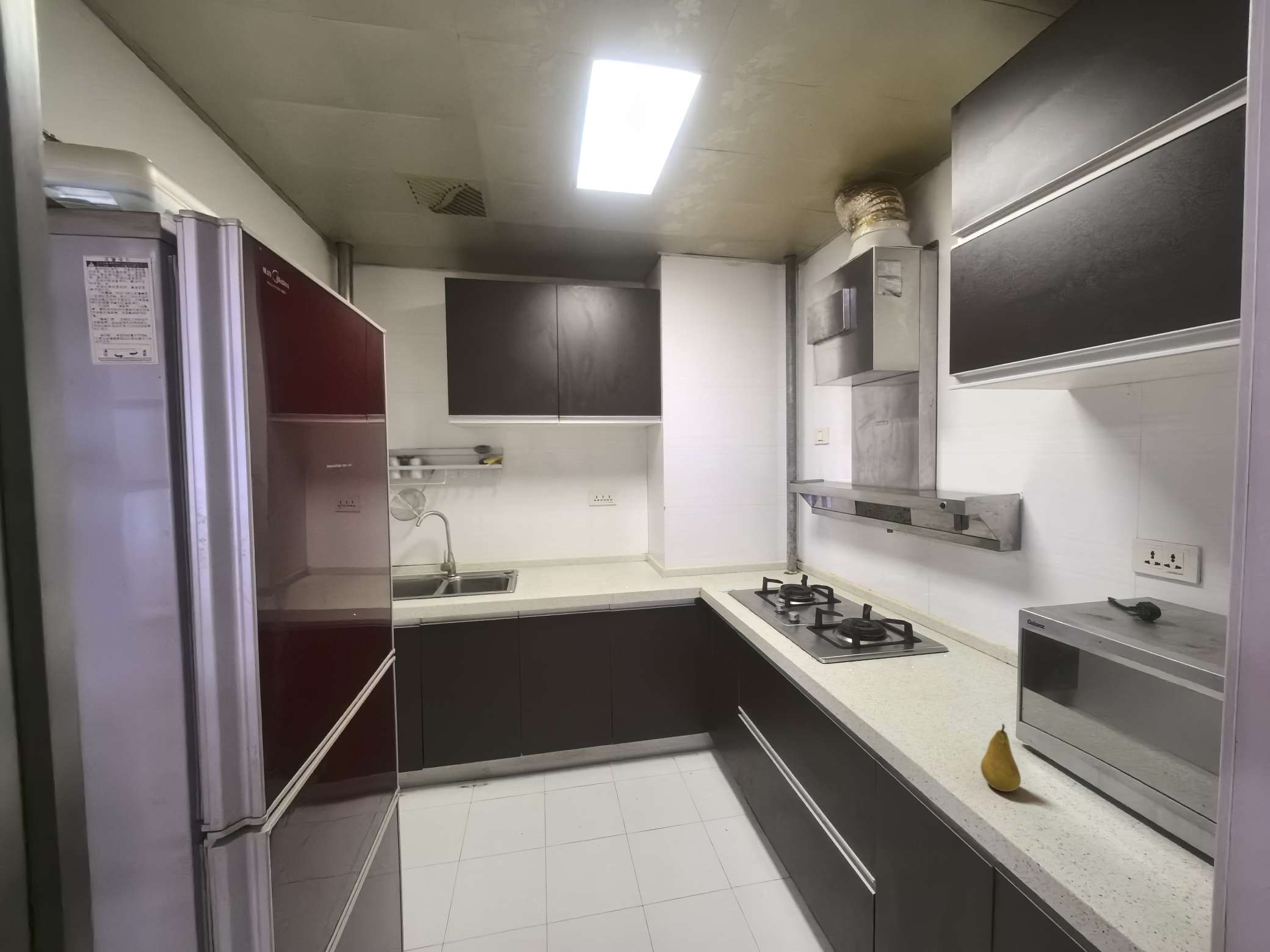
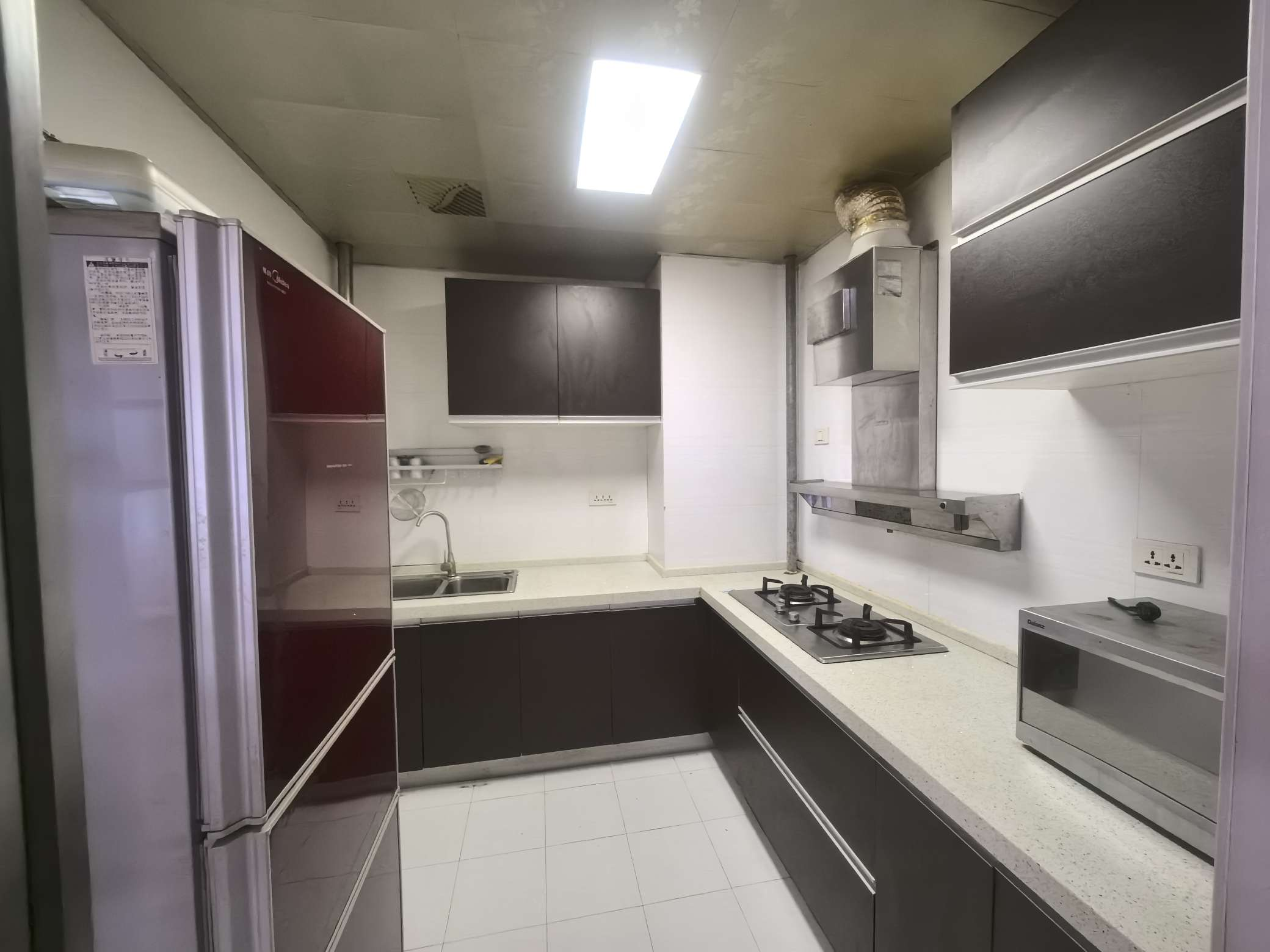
- fruit [980,723,1021,792]
